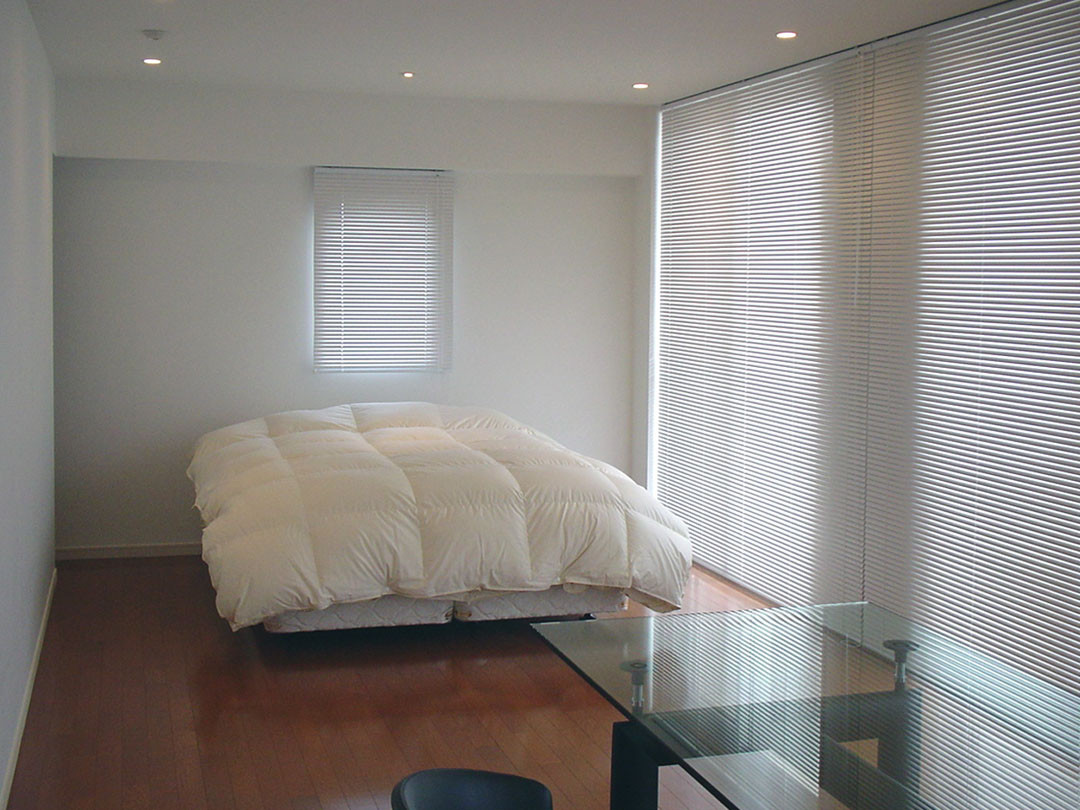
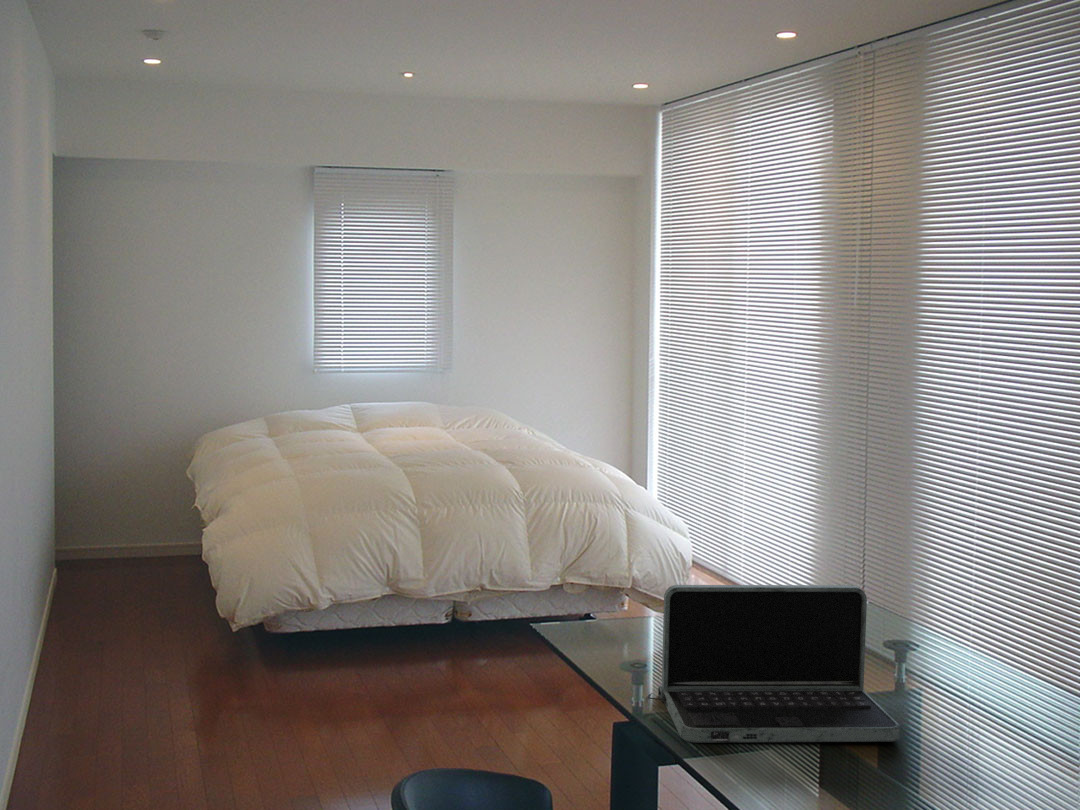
+ laptop [646,584,901,744]
